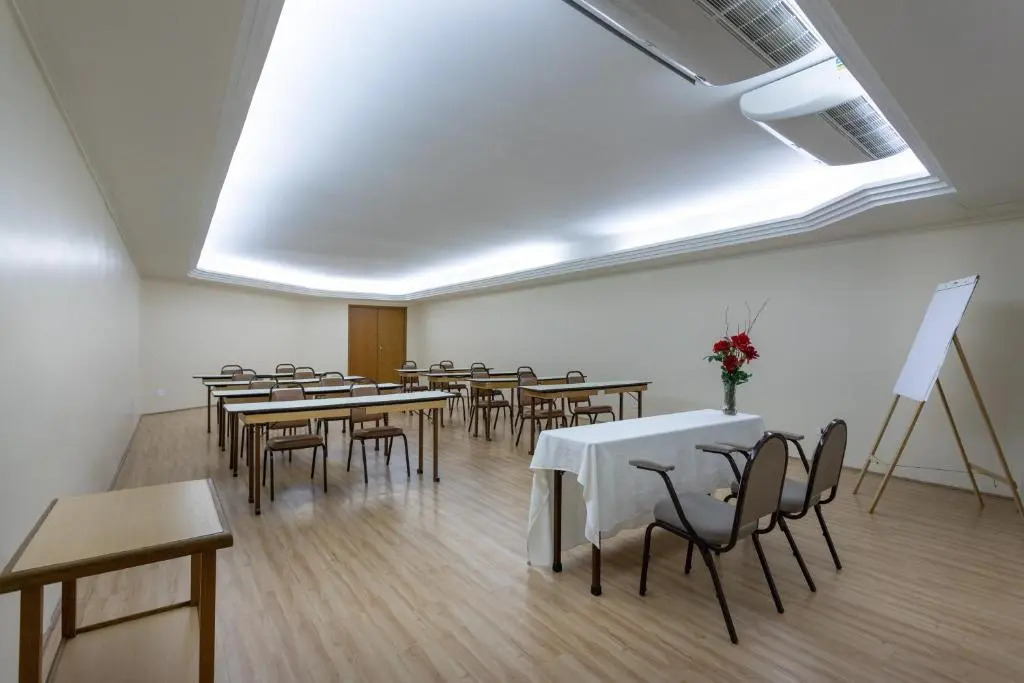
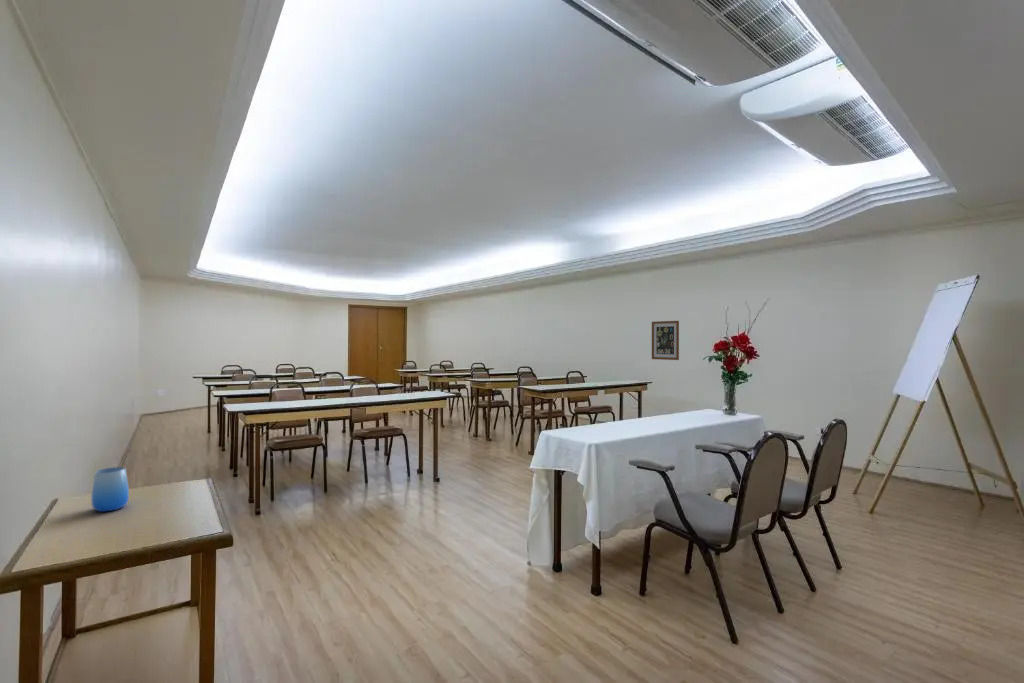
+ wall art [651,320,680,361]
+ cup [90,466,130,513]
